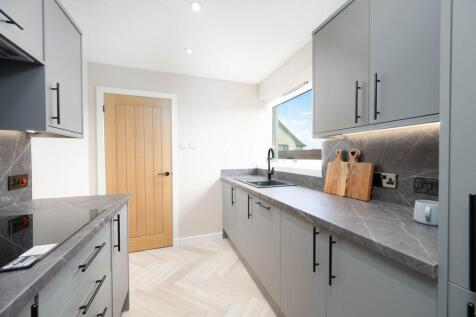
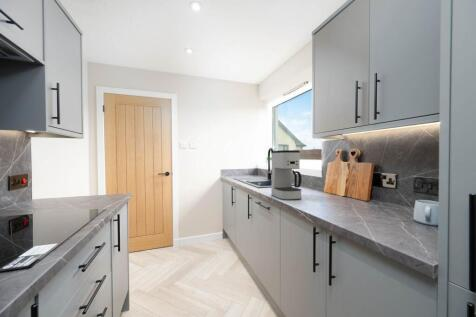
+ coffee maker [270,149,303,201]
